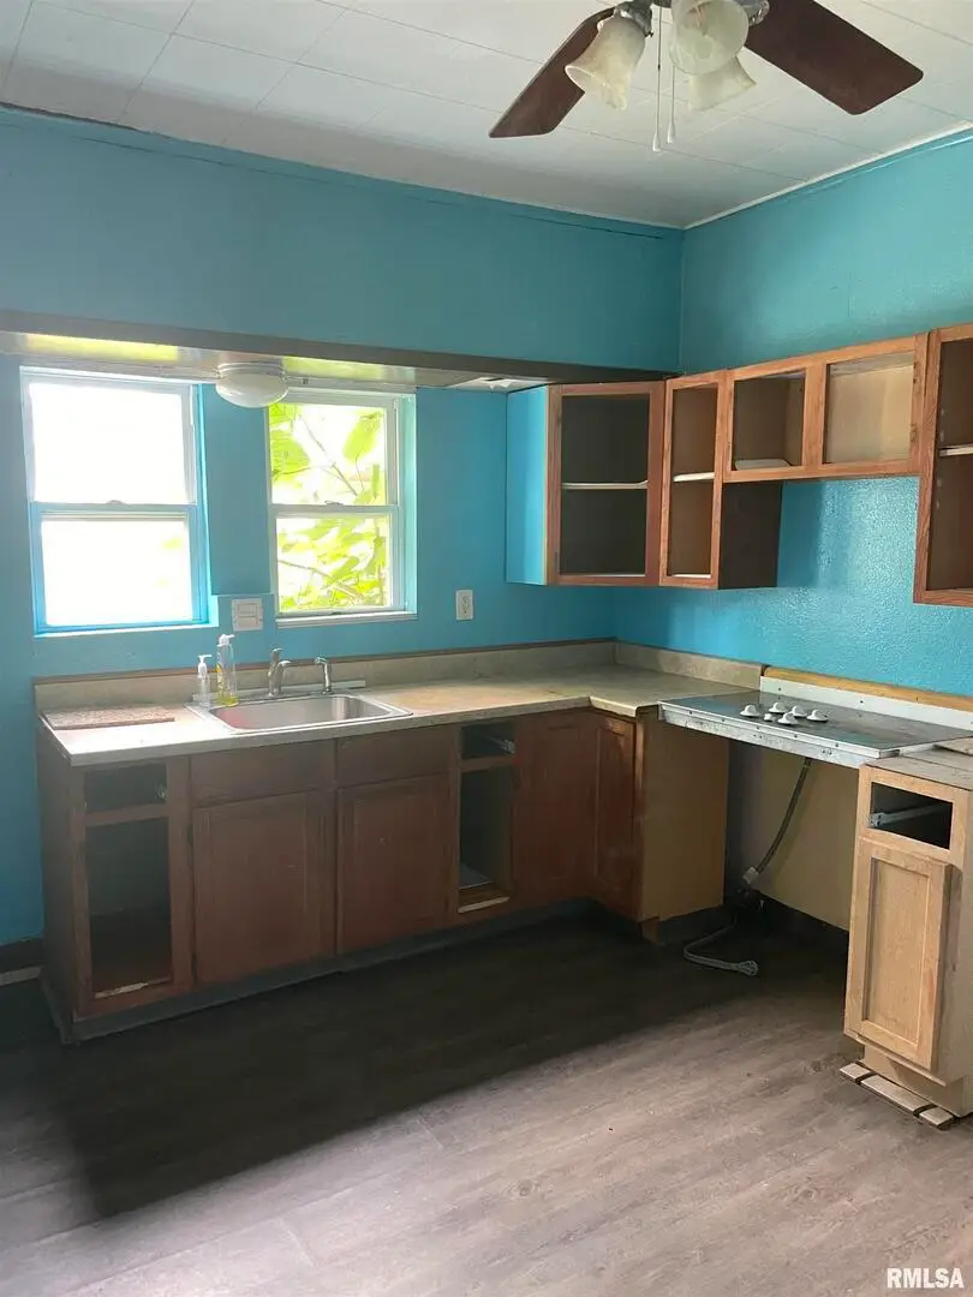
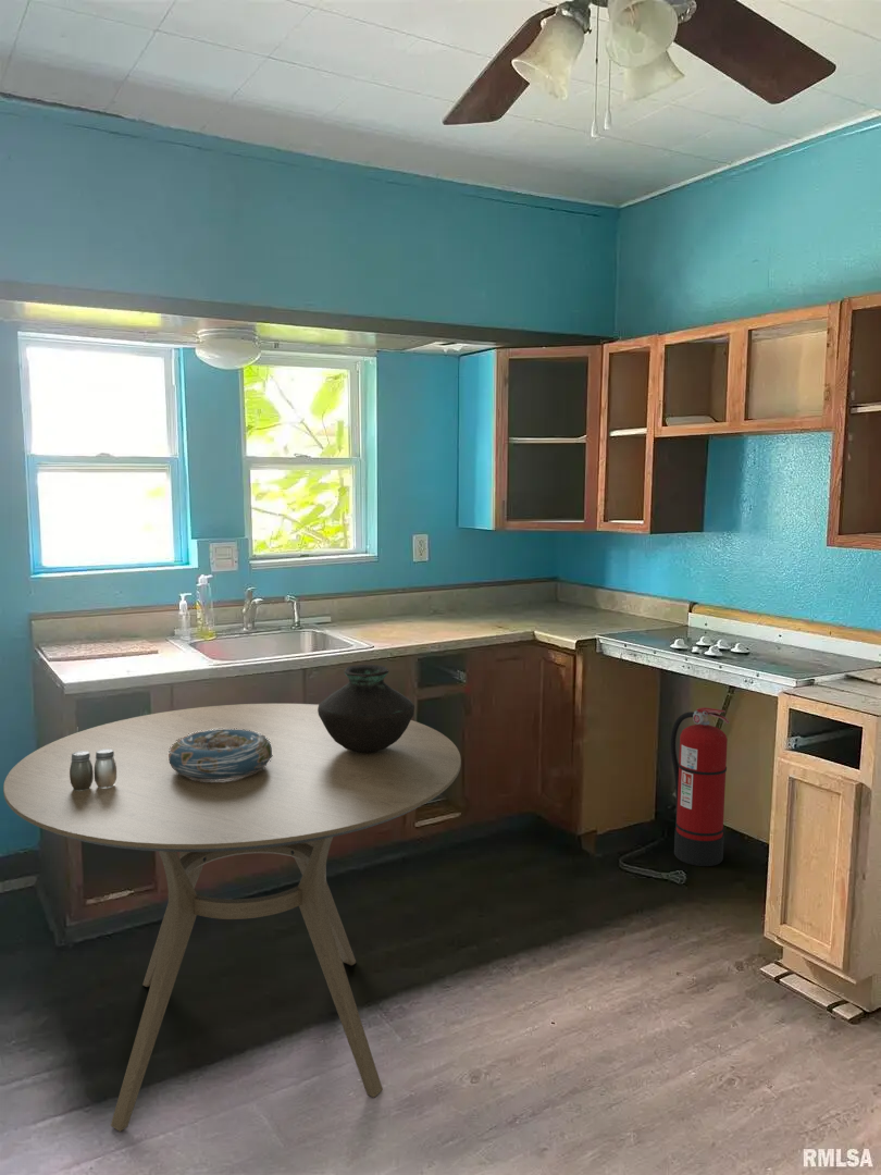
+ decorative bowl [169,728,273,781]
+ fire extinguisher [669,706,731,867]
+ vase [318,664,415,752]
+ dining table [2,703,462,1133]
+ salt and pepper shaker [70,749,117,791]
